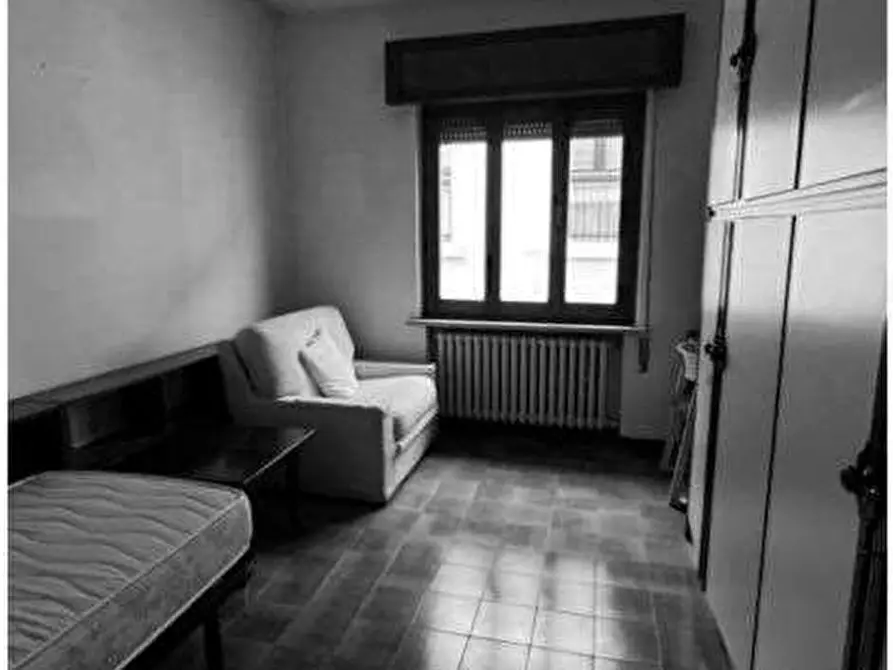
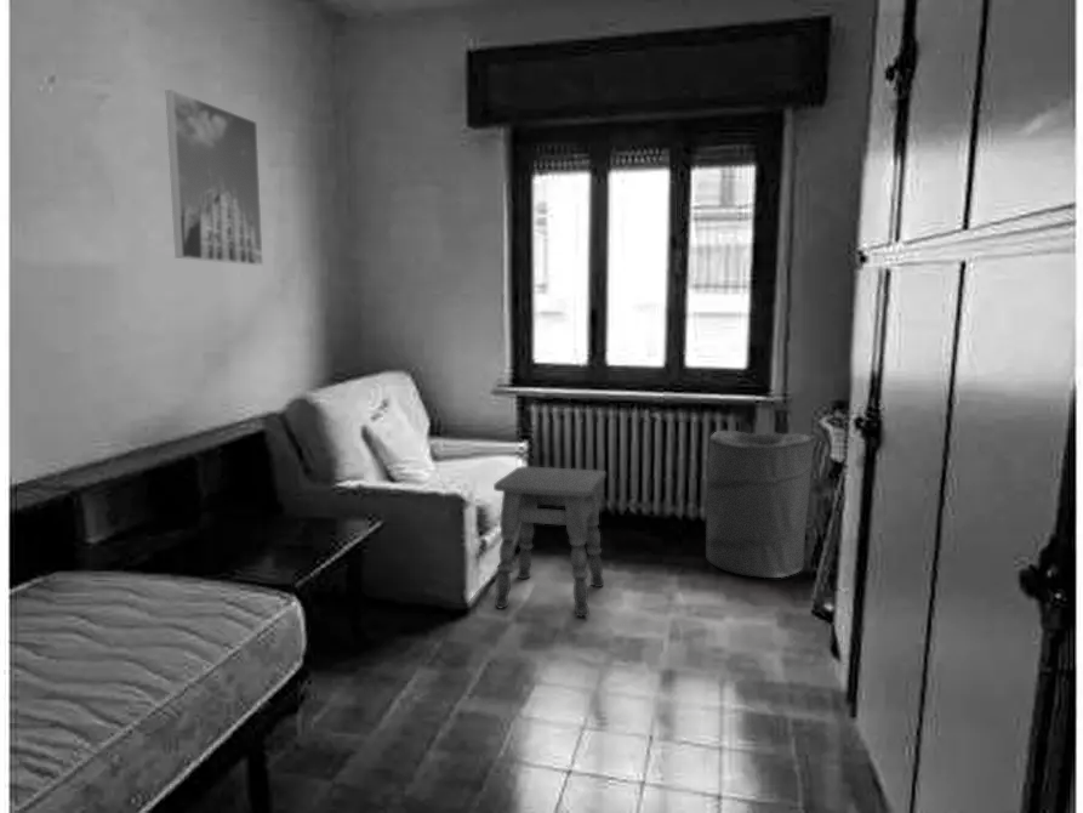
+ laundry hamper [706,430,814,579]
+ side table [492,465,606,618]
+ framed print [165,89,264,266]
